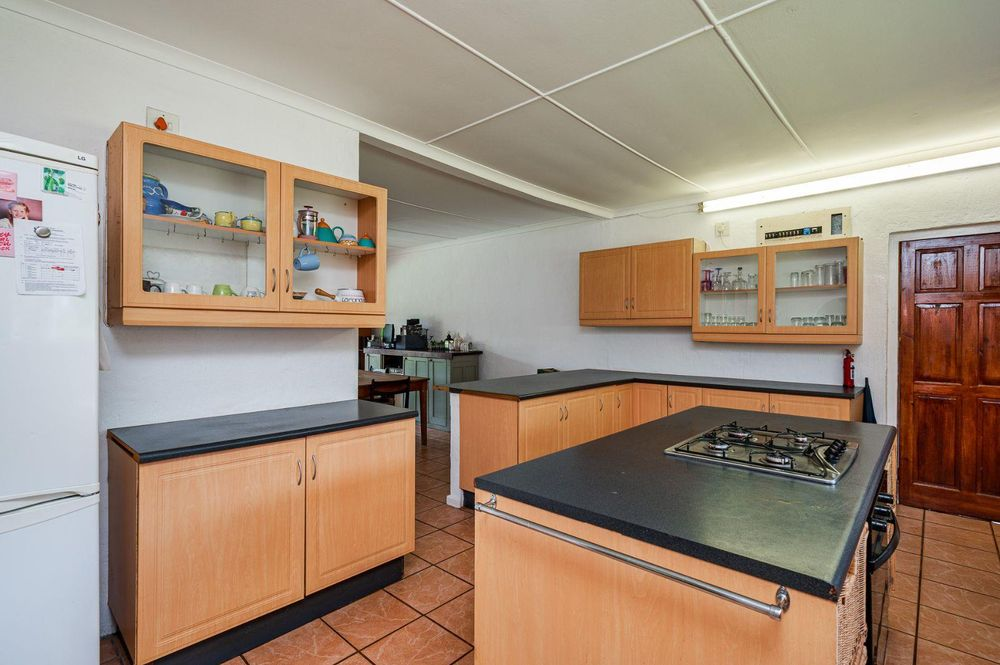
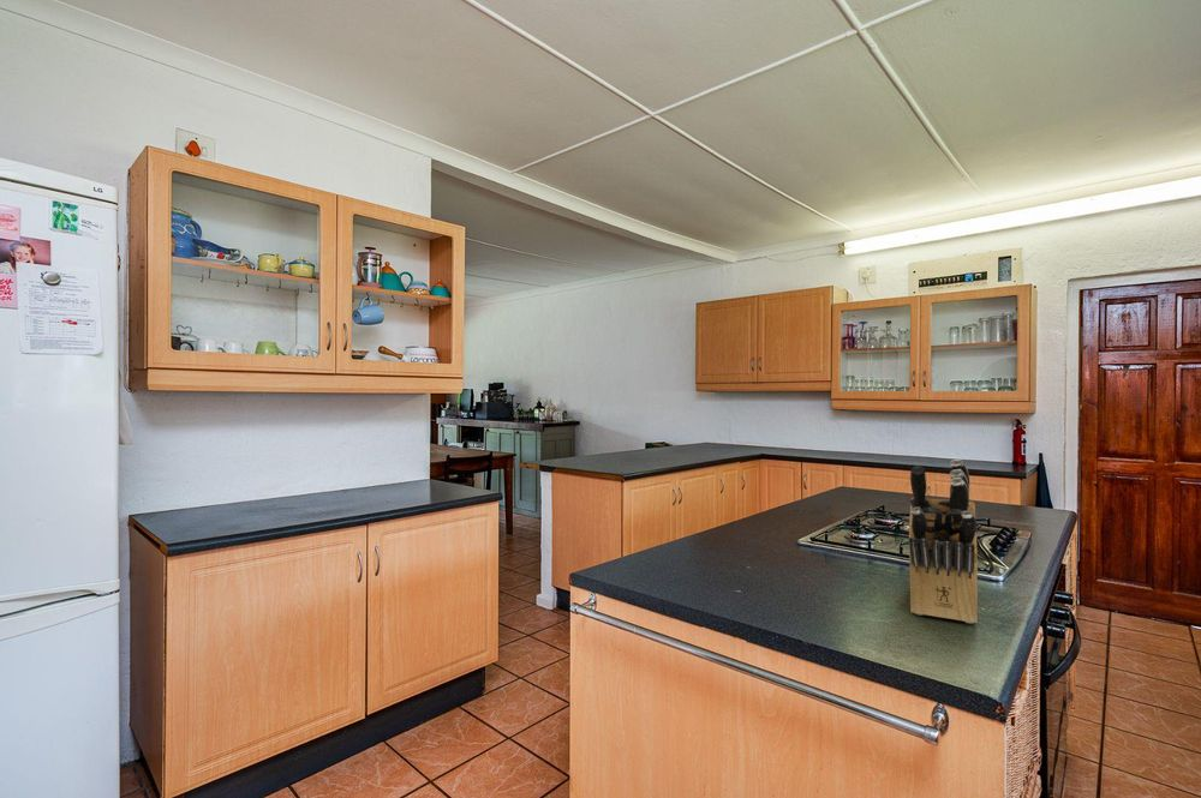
+ knife block [908,457,979,624]
